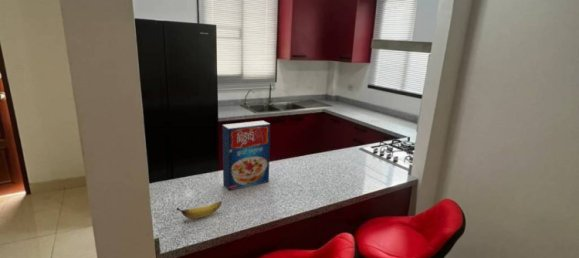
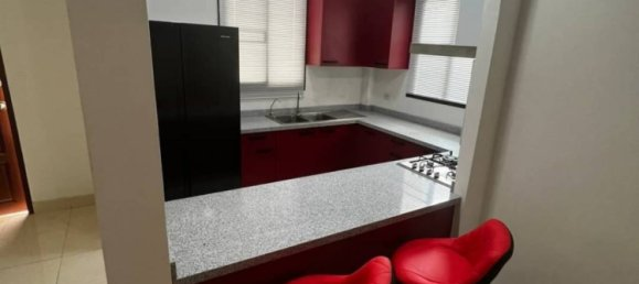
- cereal box [221,120,271,191]
- banana [176,201,223,220]
